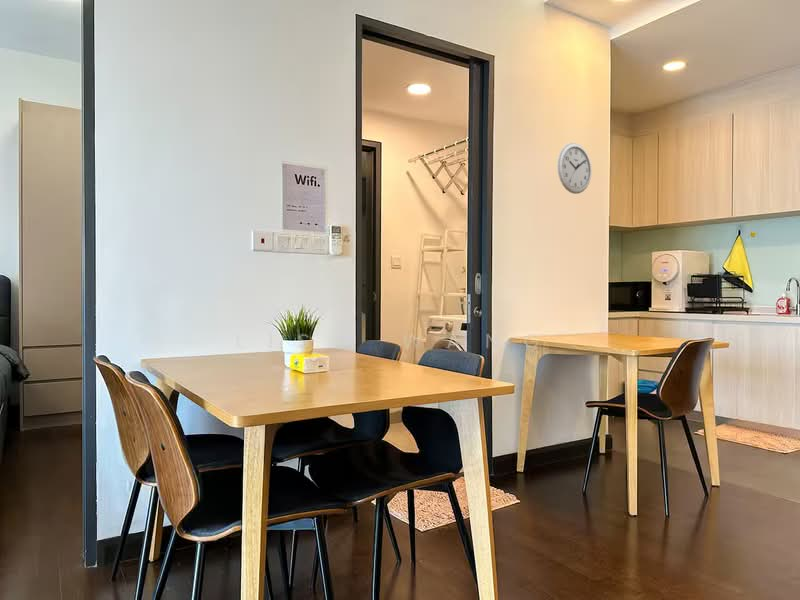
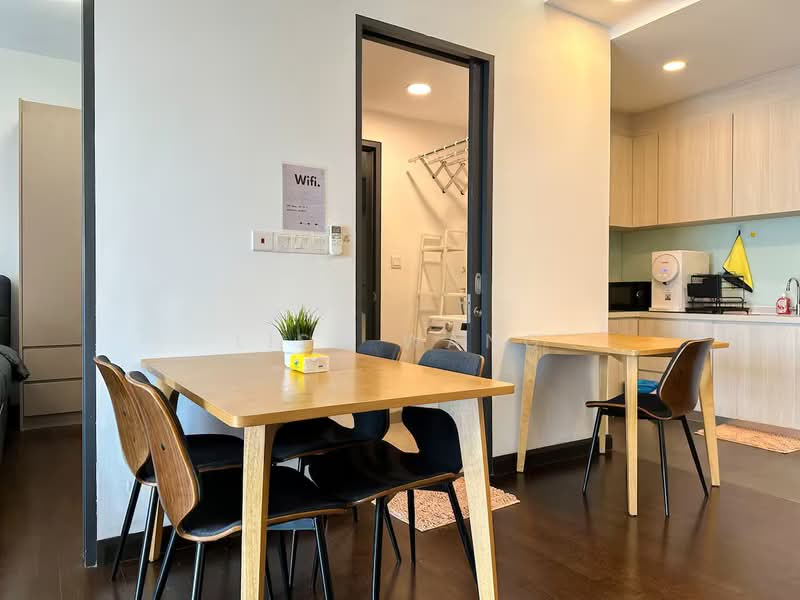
- wall clock [556,142,593,195]
